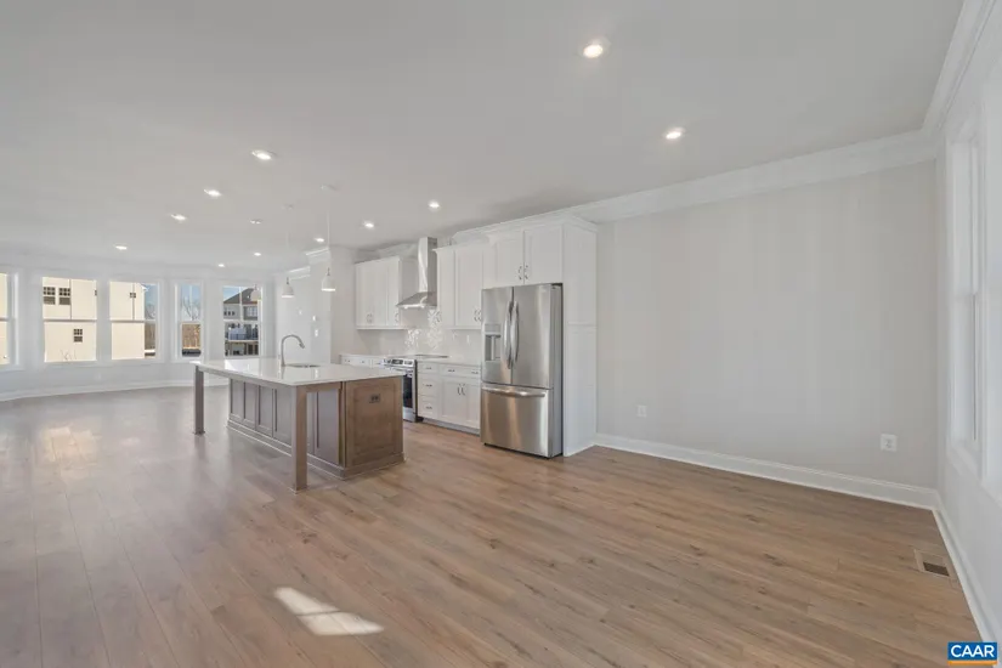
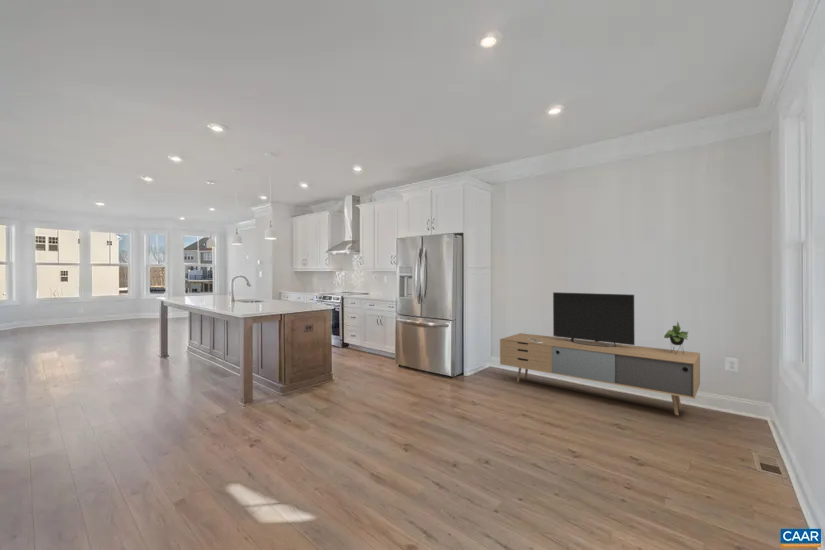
+ media console [499,291,701,416]
